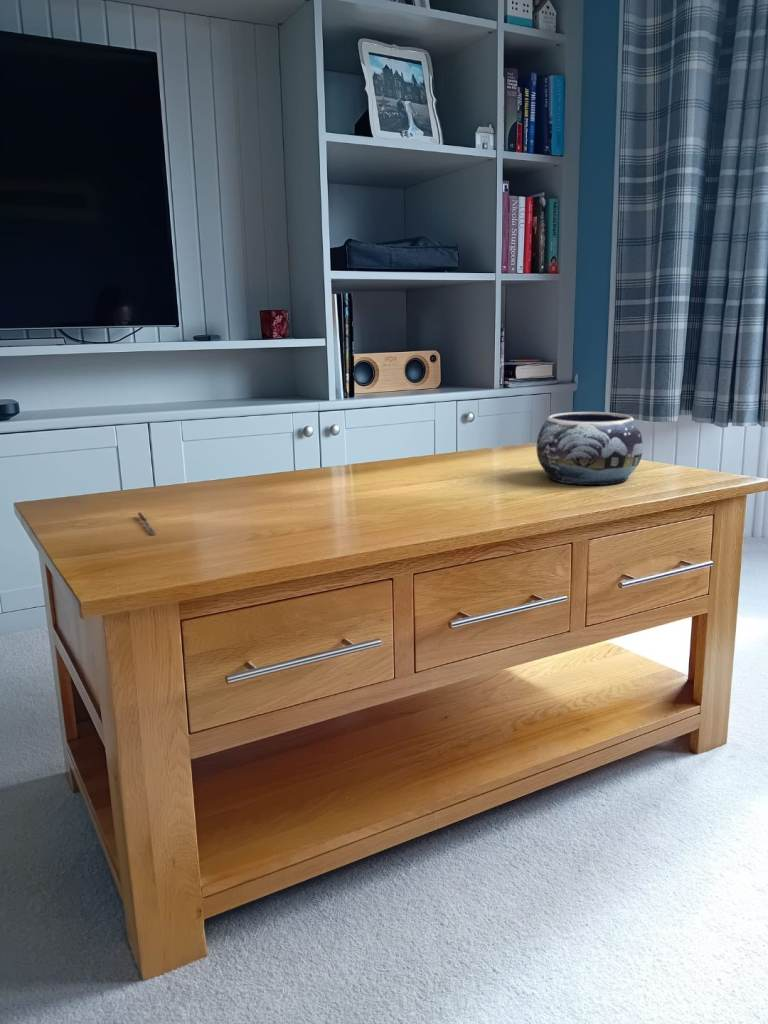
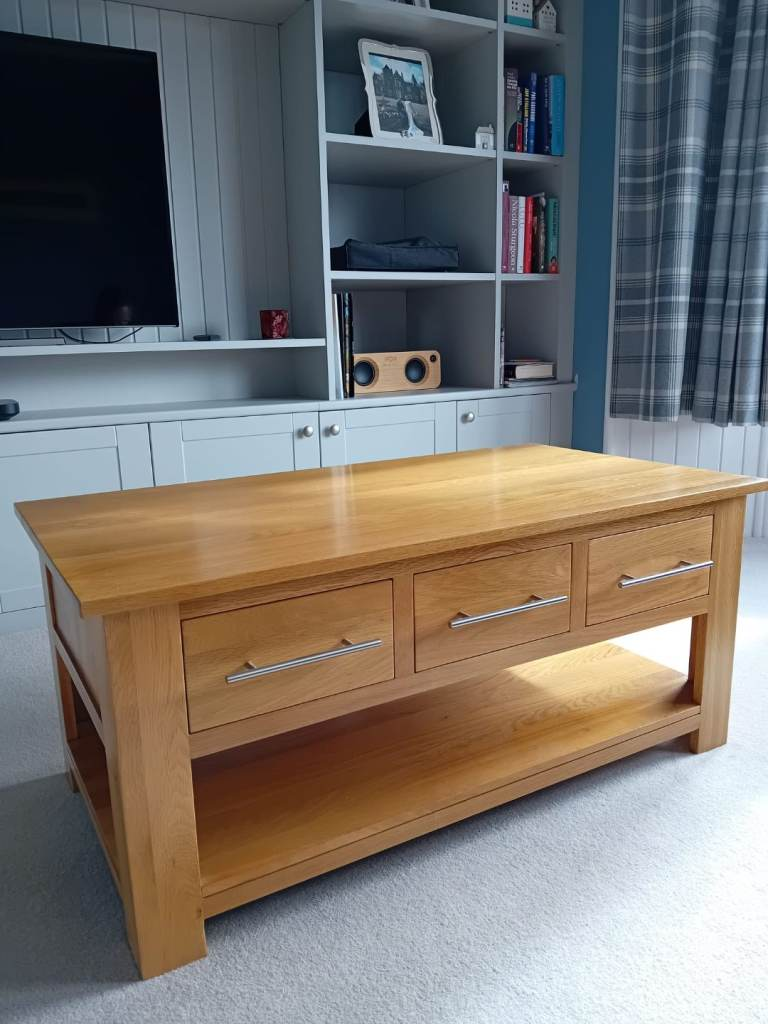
- decorative bowl [536,411,644,486]
- pen [136,511,157,535]
